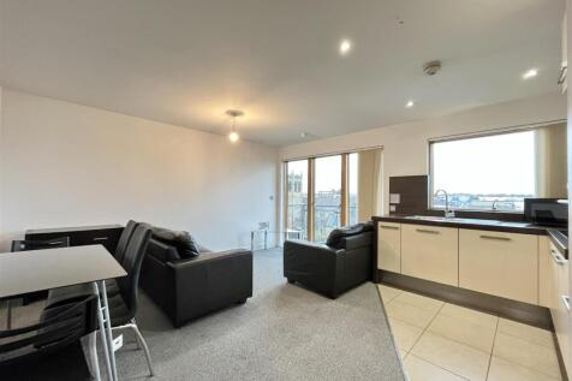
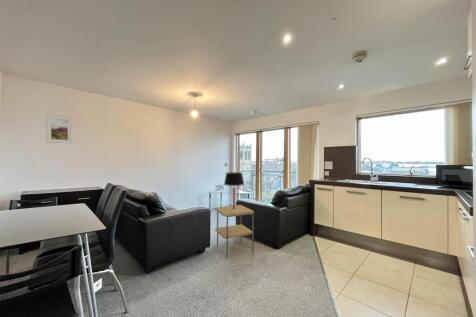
+ table lamp [223,171,245,210]
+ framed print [45,113,73,145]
+ side table [214,204,255,259]
